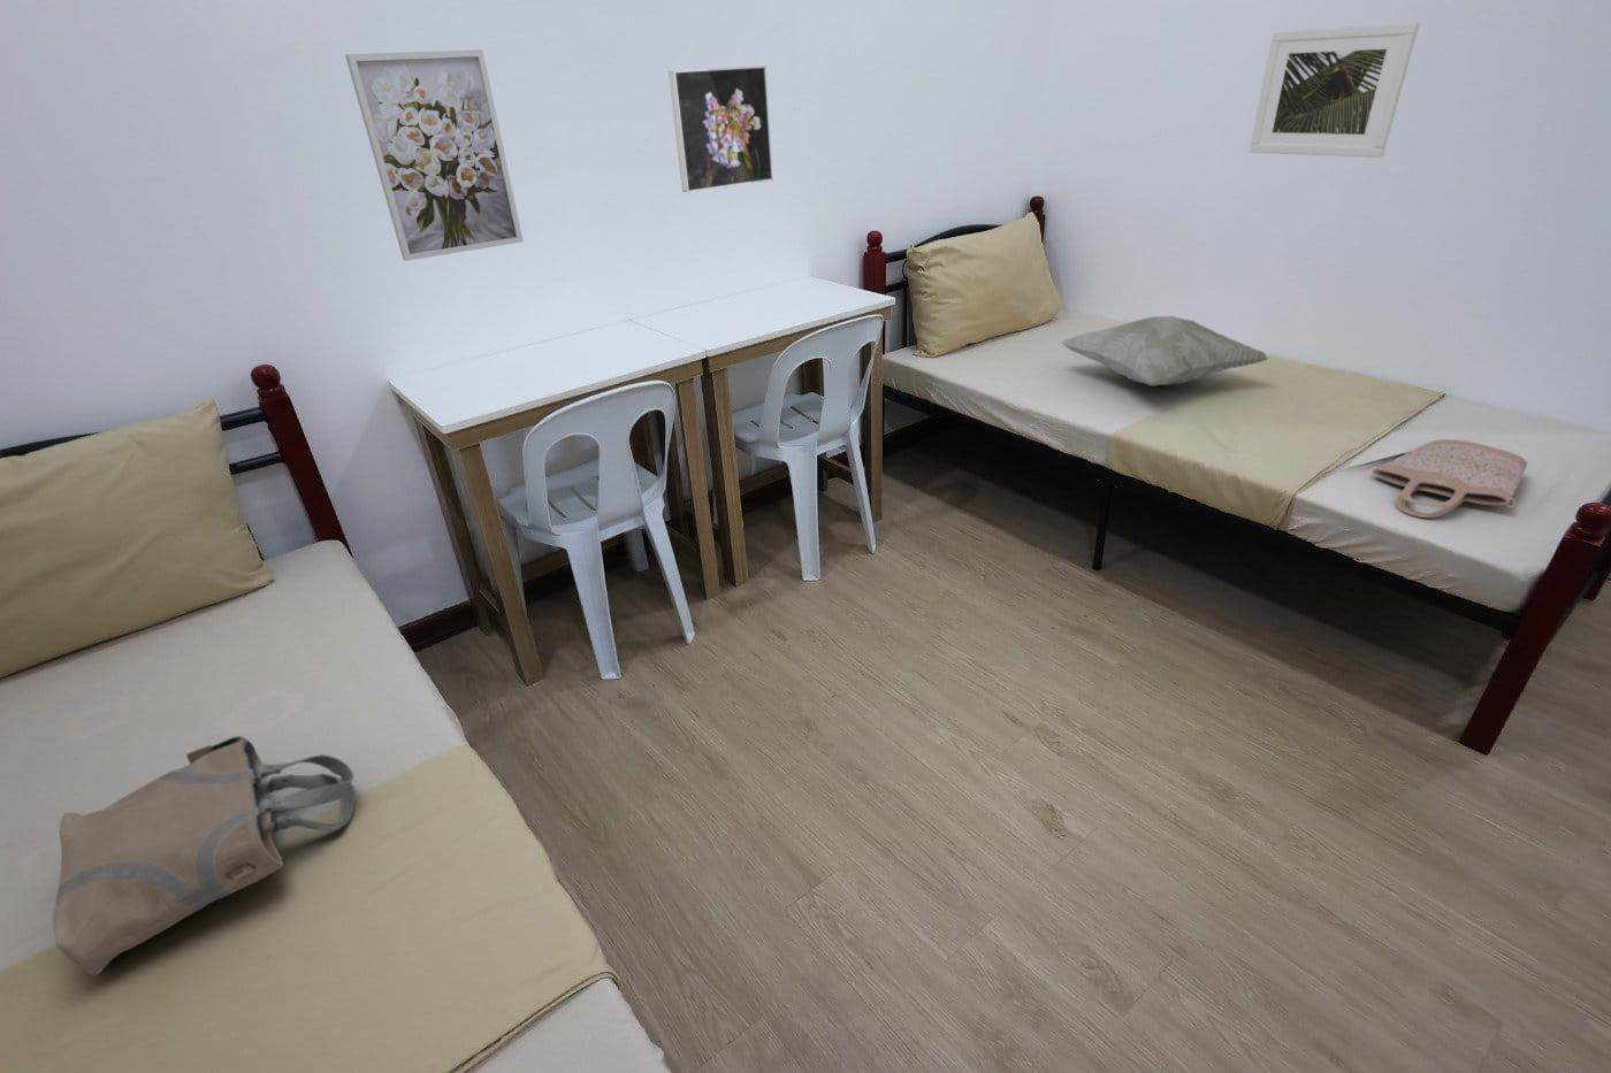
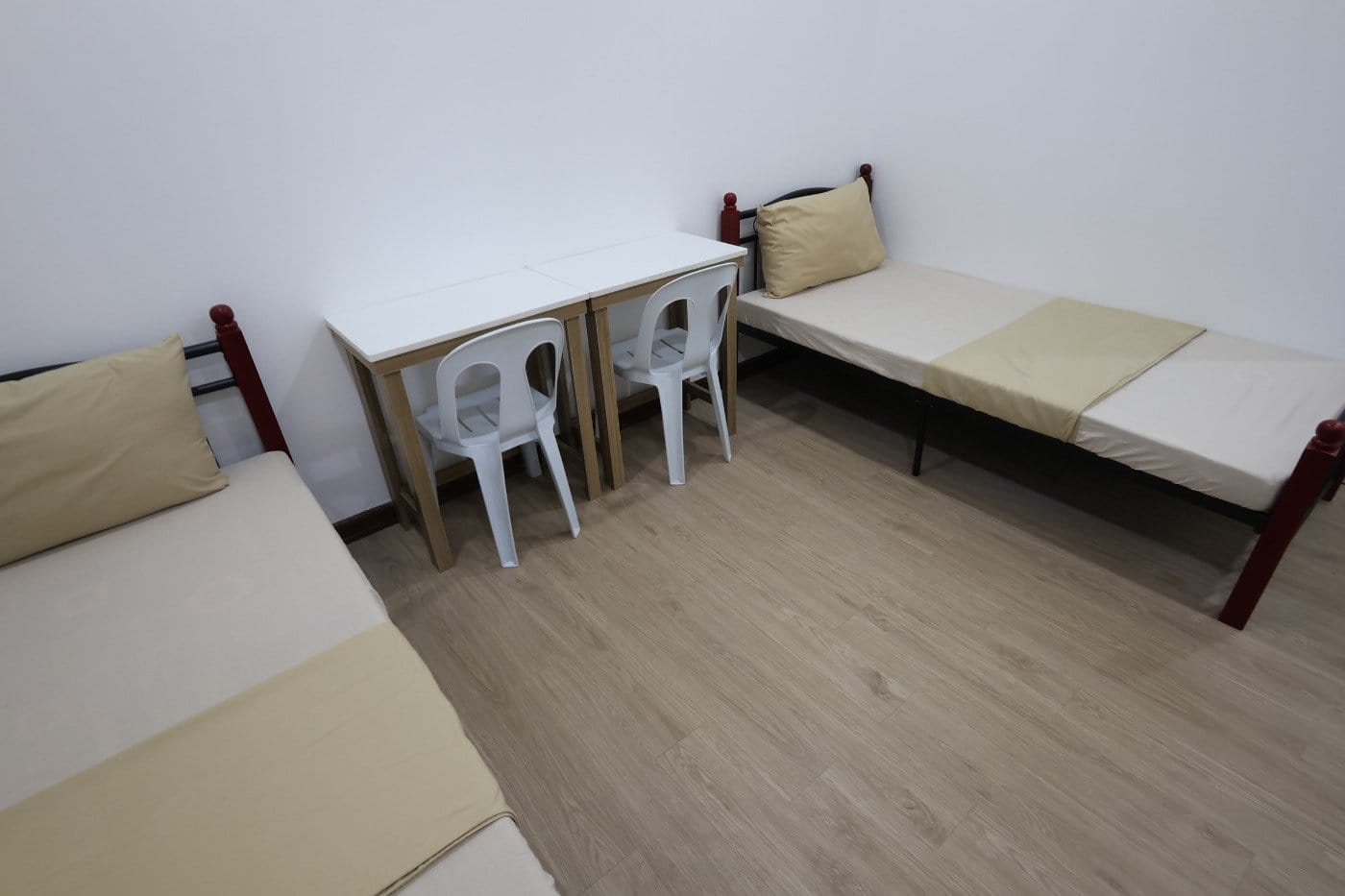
- wall art [344,48,525,262]
- tote bag [52,735,357,977]
- shopping bag [1367,438,1528,519]
- decorative pillow [1059,315,1271,387]
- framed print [1248,22,1421,159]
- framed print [667,65,775,193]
